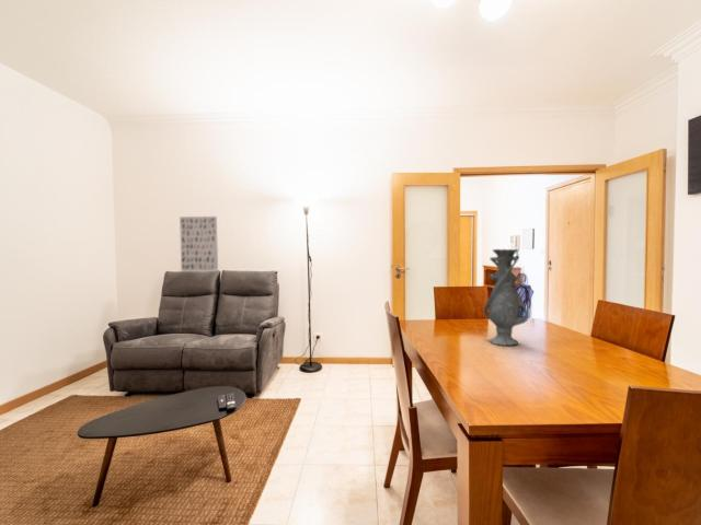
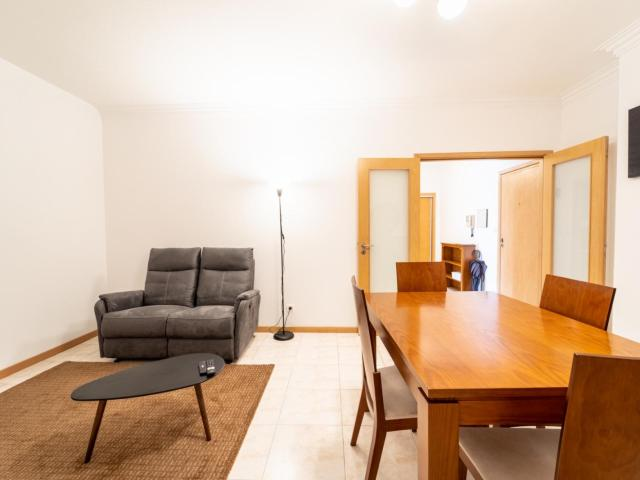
- wall art [179,215,219,272]
- vase [483,248,529,347]
